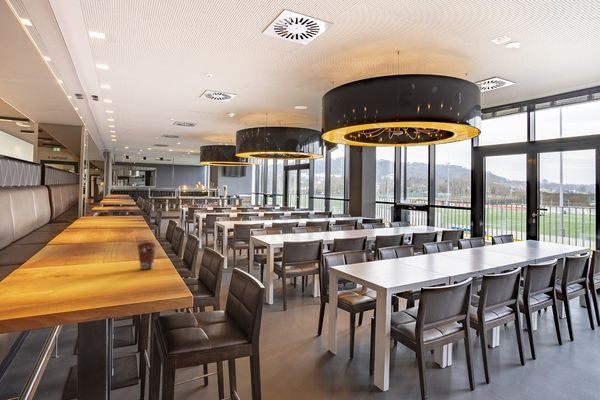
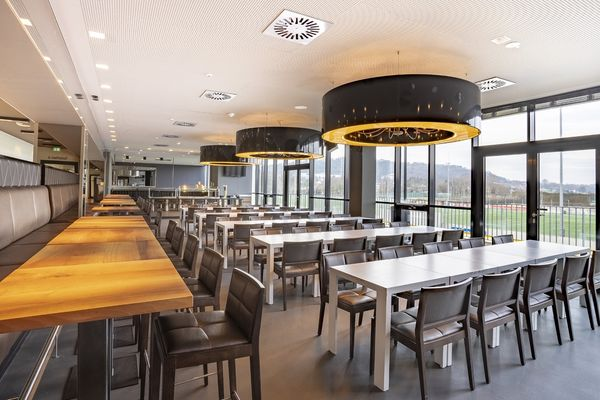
- coffee cup [136,241,157,270]
